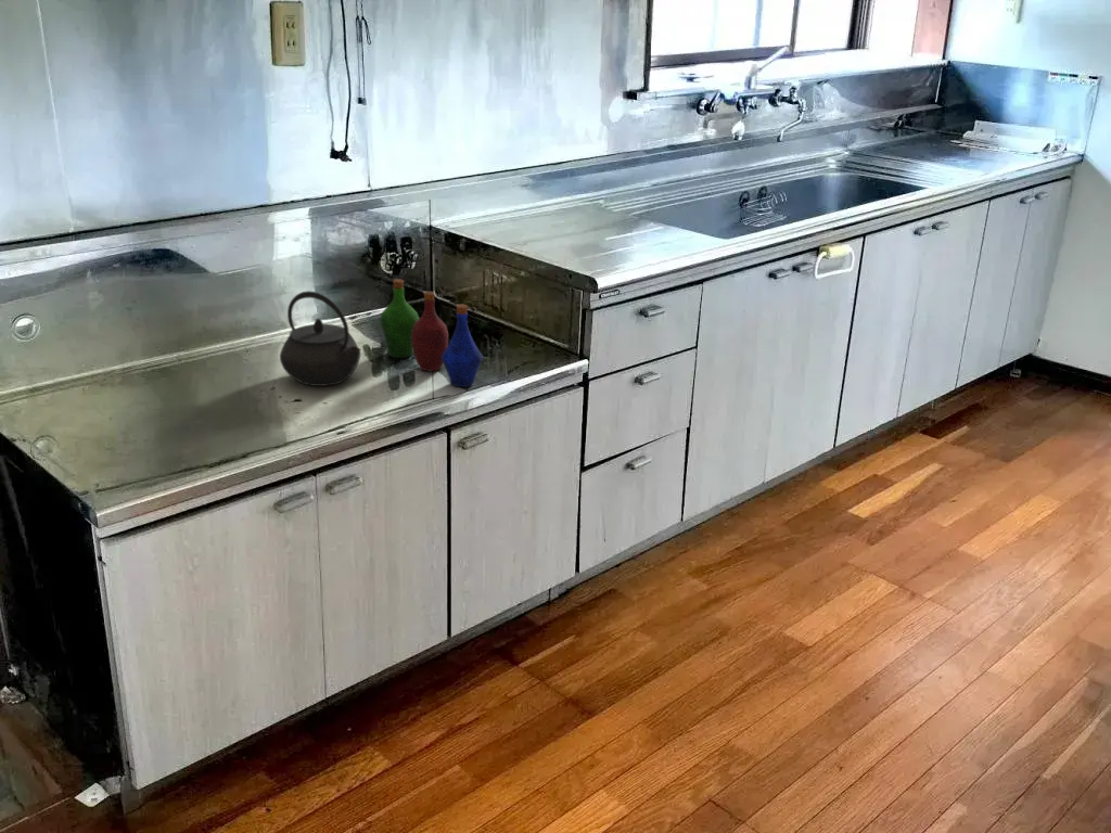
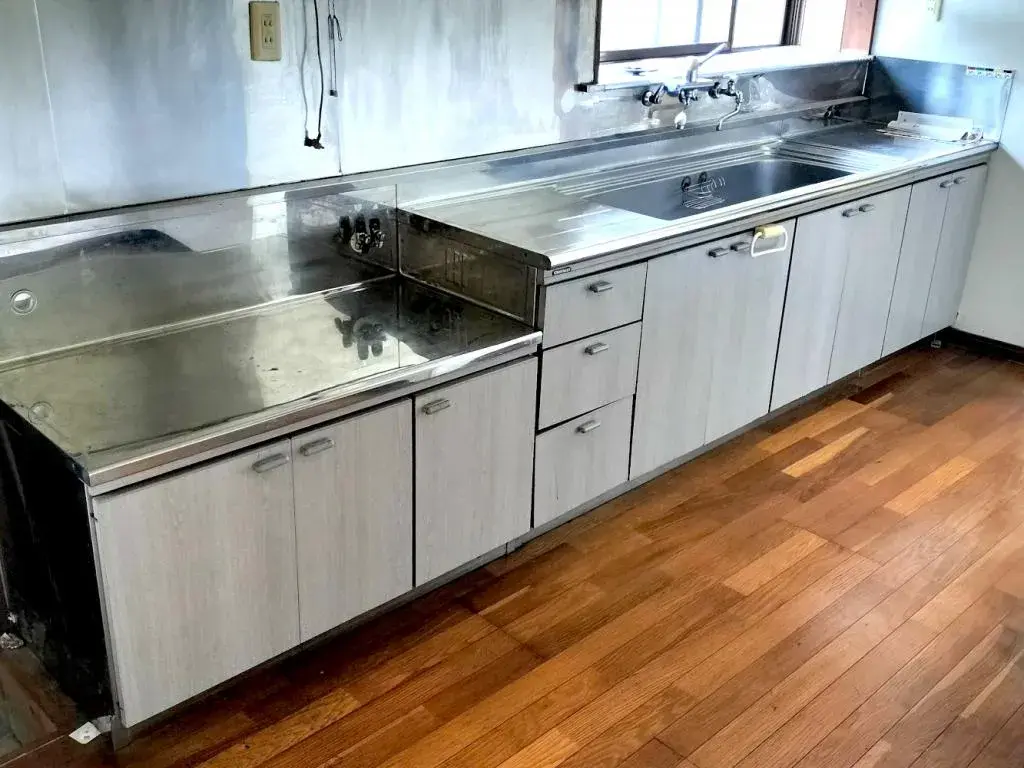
- bottle [379,278,484,388]
- kettle [279,290,362,387]
